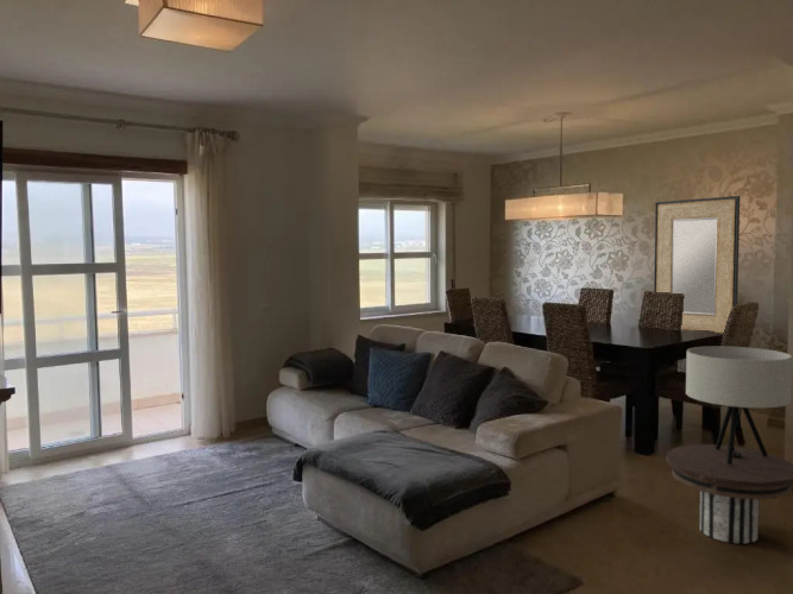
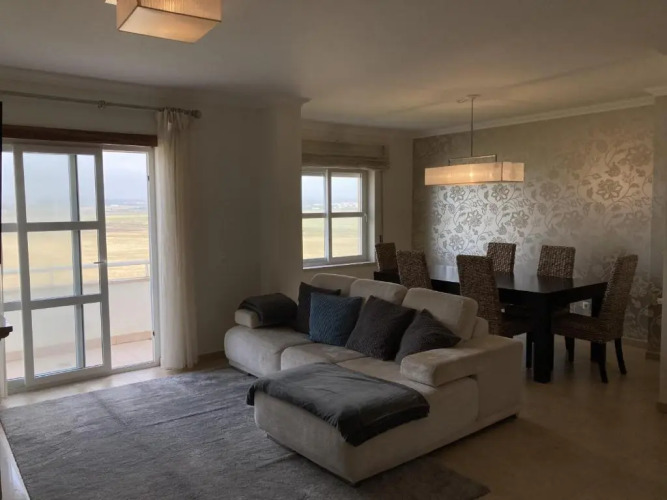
- side table [665,443,793,545]
- home mirror [653,195,742,335]
- table lamp [685,346,793,465]
